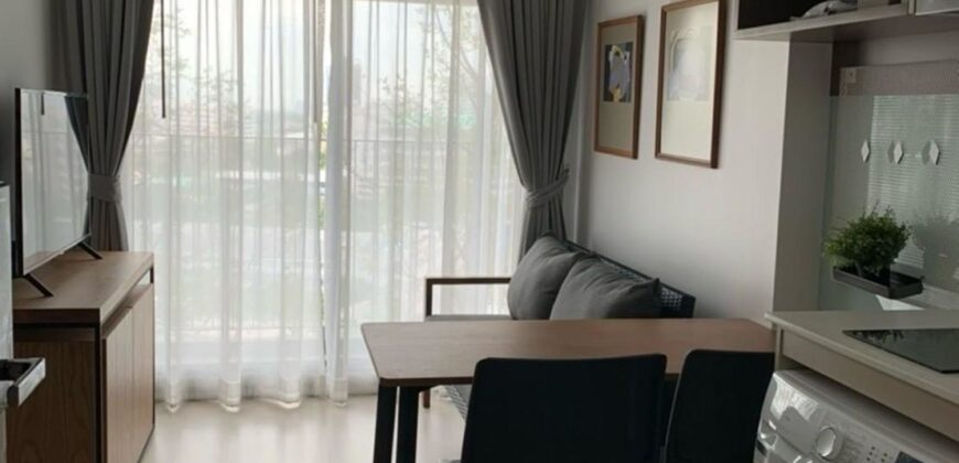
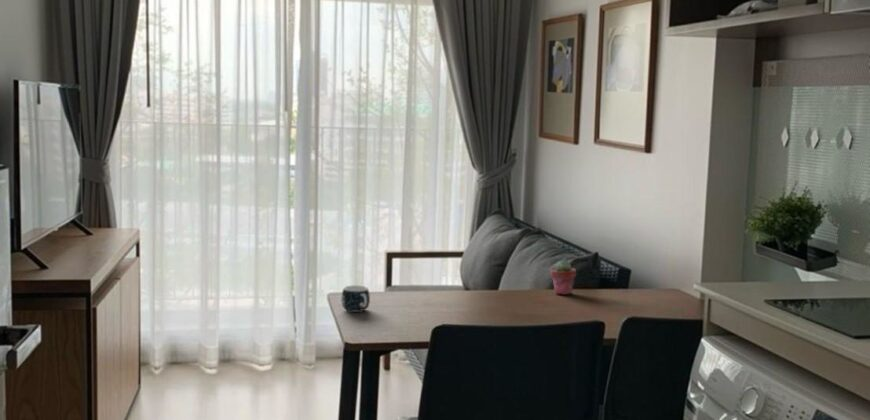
+ mug [340,284,371,313]
+ potted succulent [549,259,577,296]
